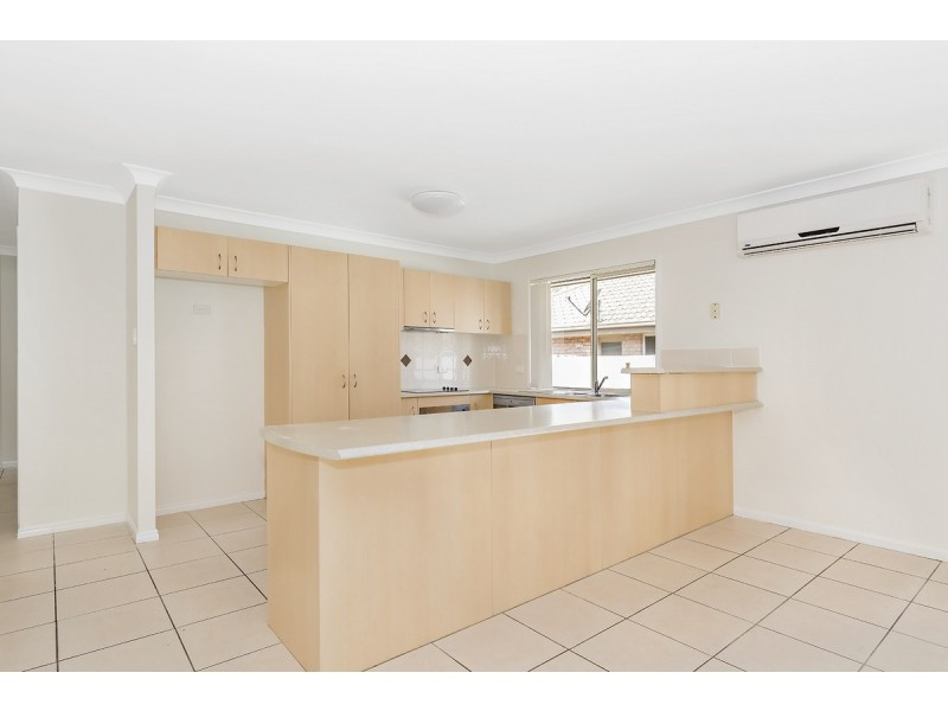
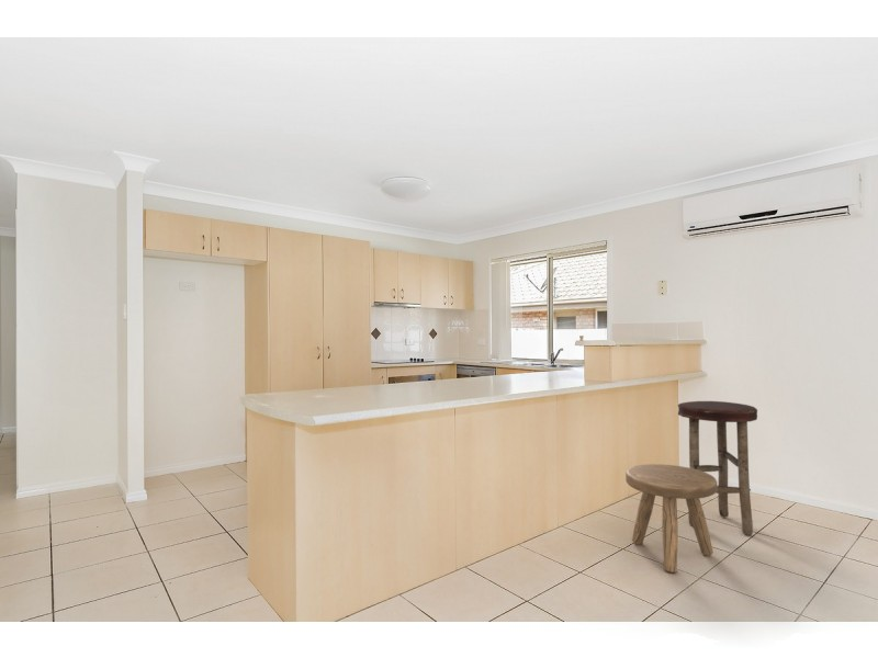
+ stool [677,400,758,536]
+ stool [624,463,718,574]
